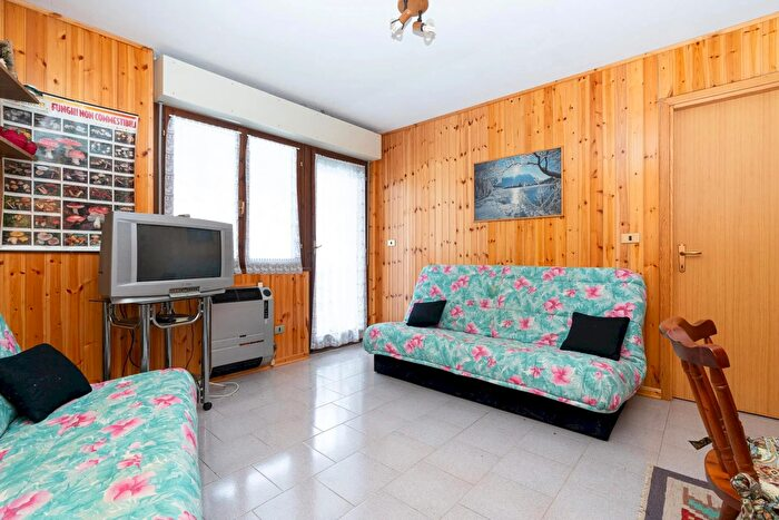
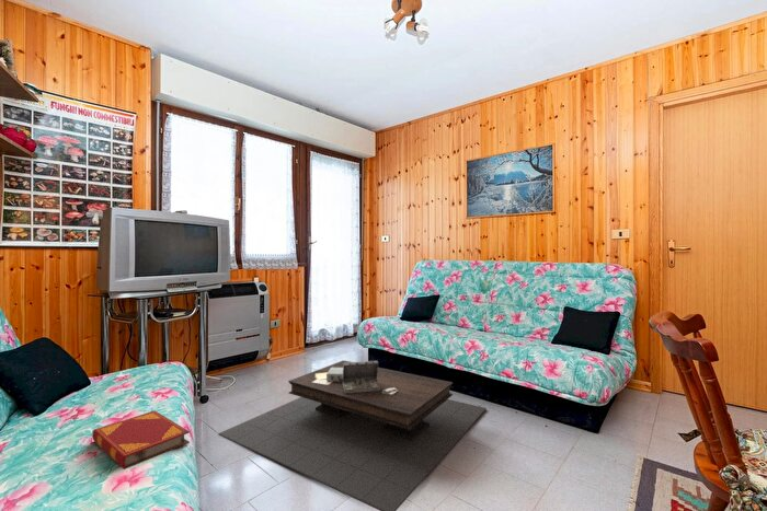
+ hardback book [91,409,191,471]
+ coffee table [217,359,488,511]
